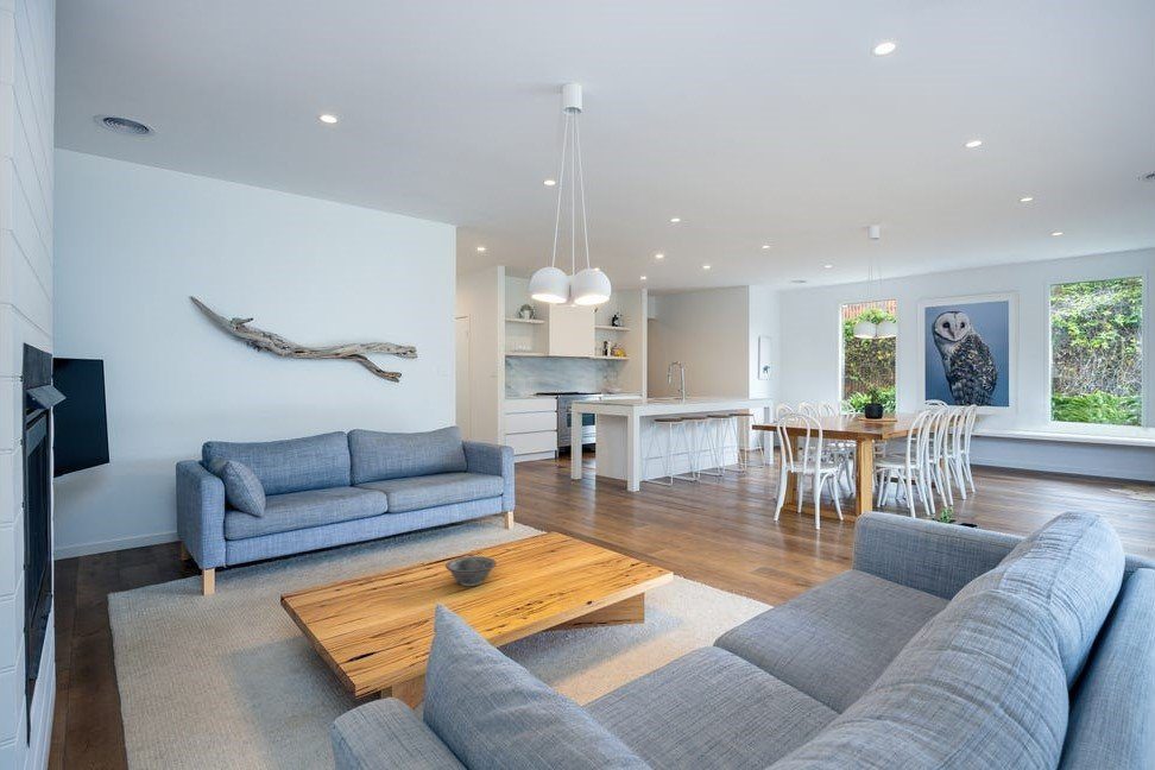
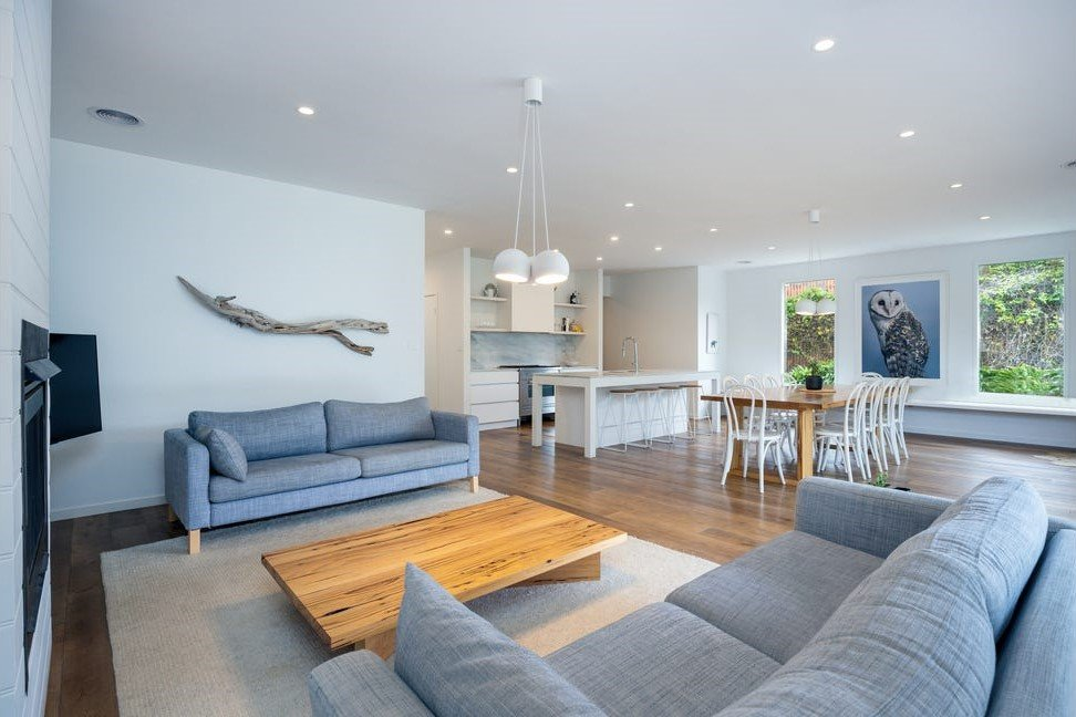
- decorative bowl [444,555,498,587]
